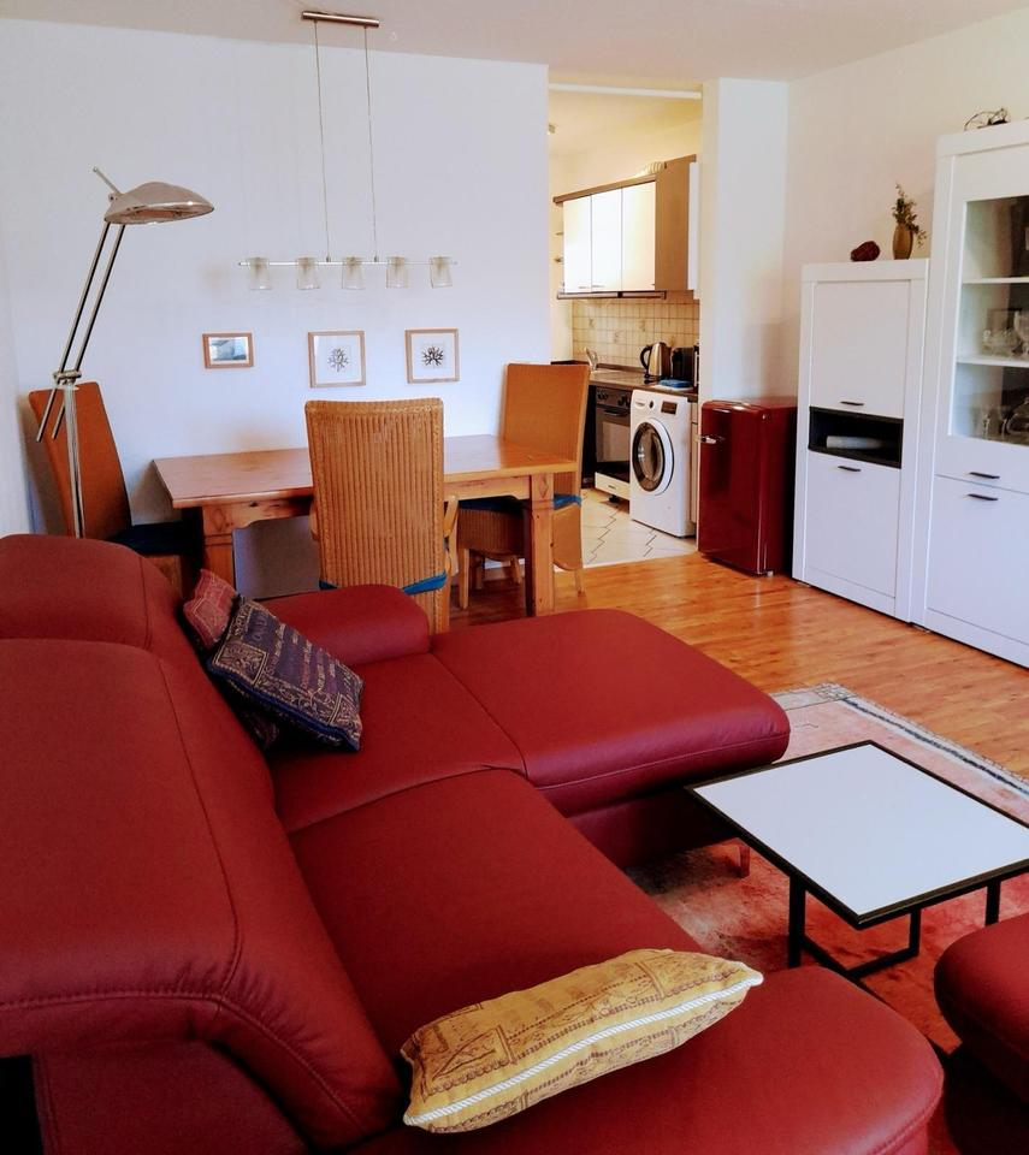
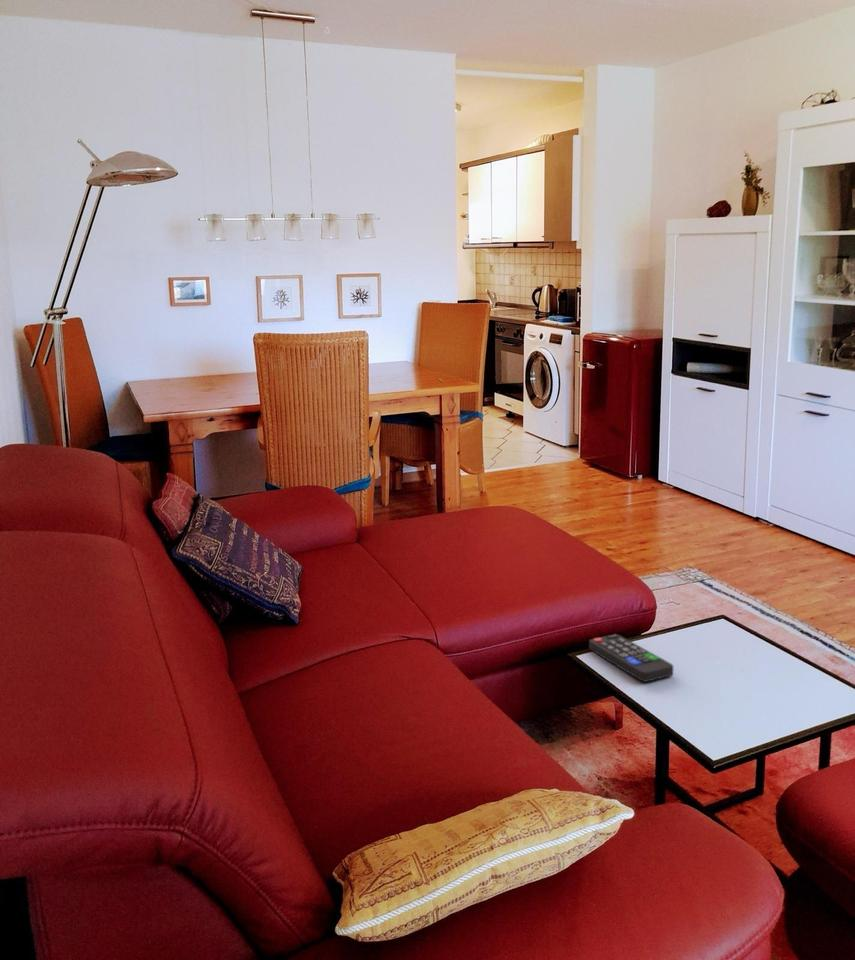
+ remote control [588,633,674,683]
